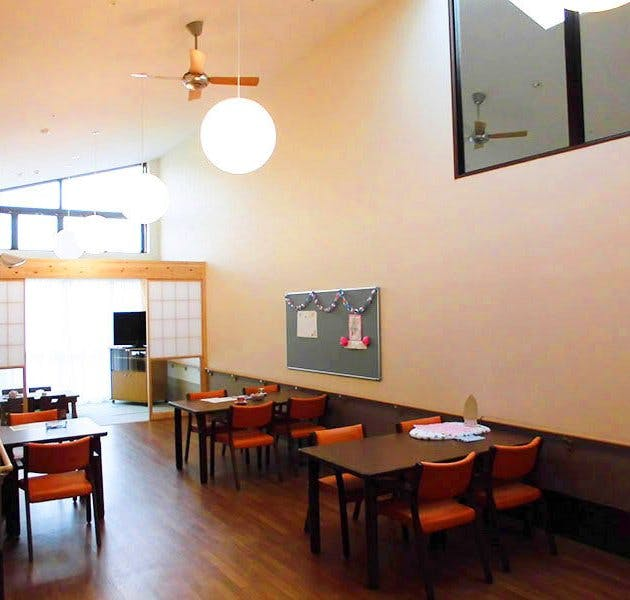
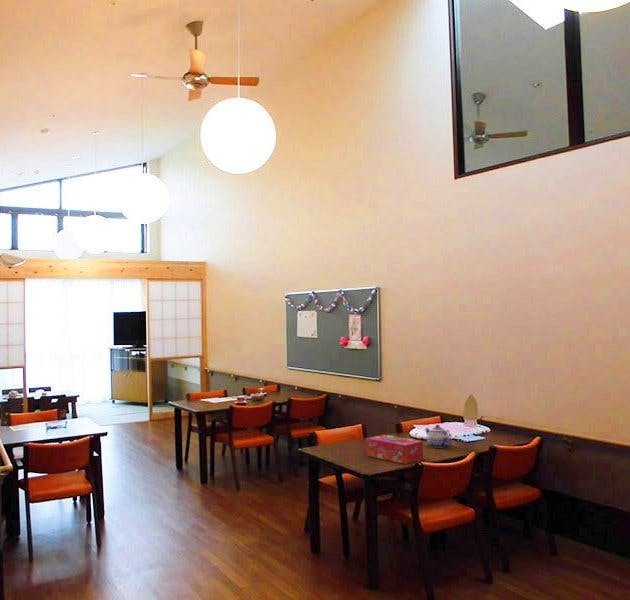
+ teapot [424,424,452,449]
+ tissue box [365,434,424,465]
